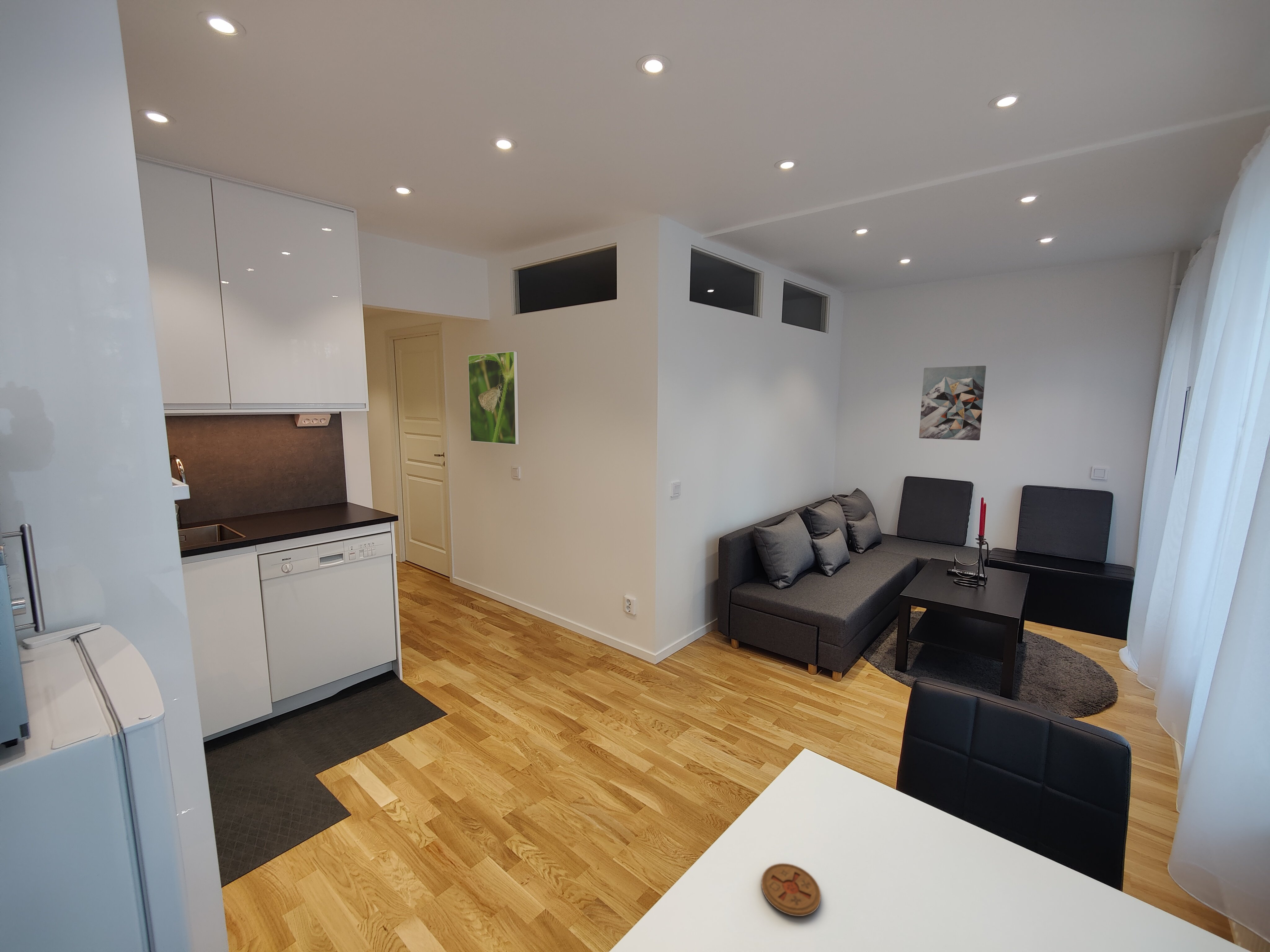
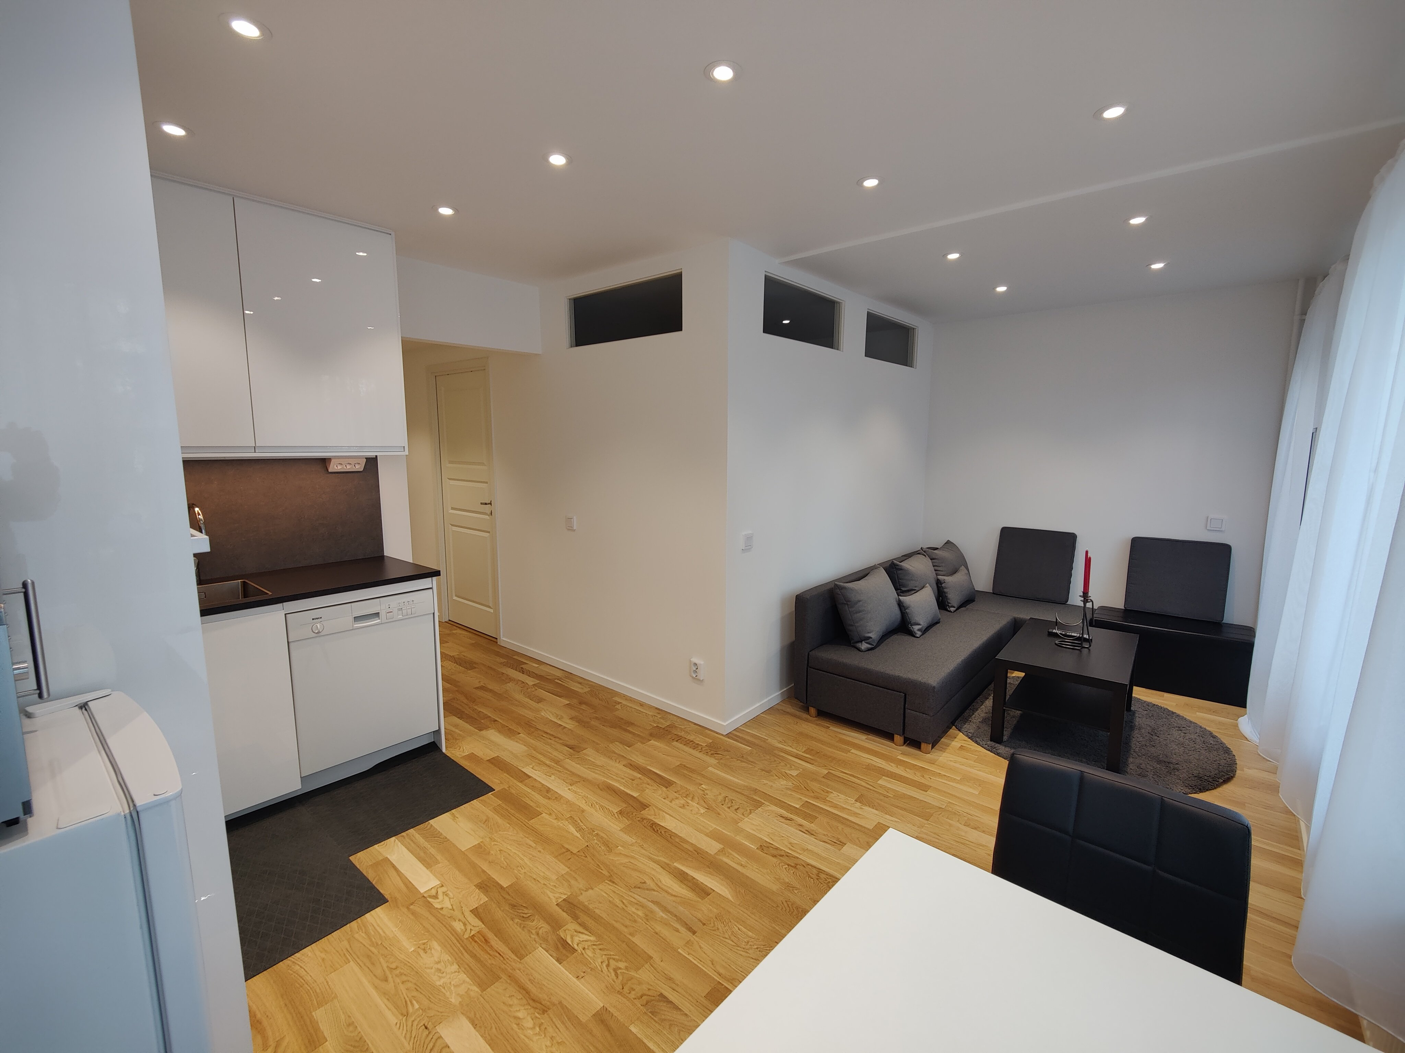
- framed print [468,351,519,445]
- coaster [761,863,821,916]
- wall art [919,365,986,441]
